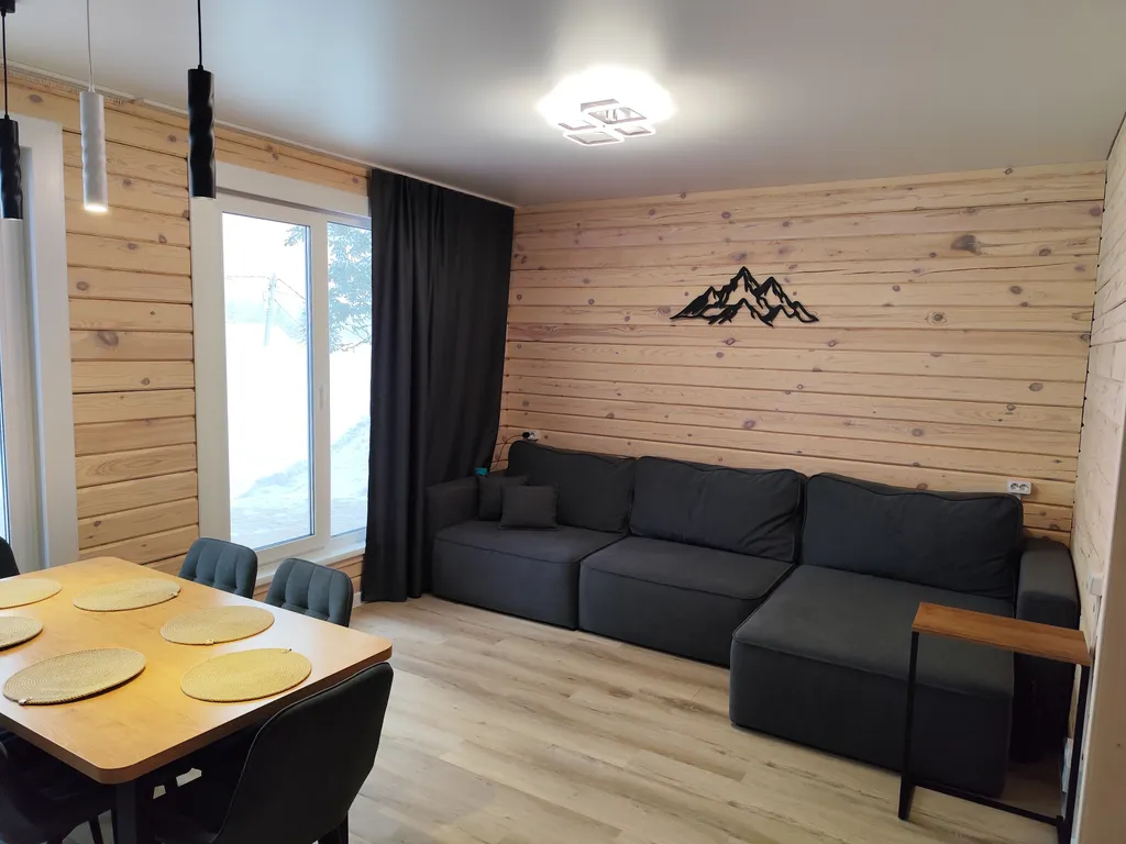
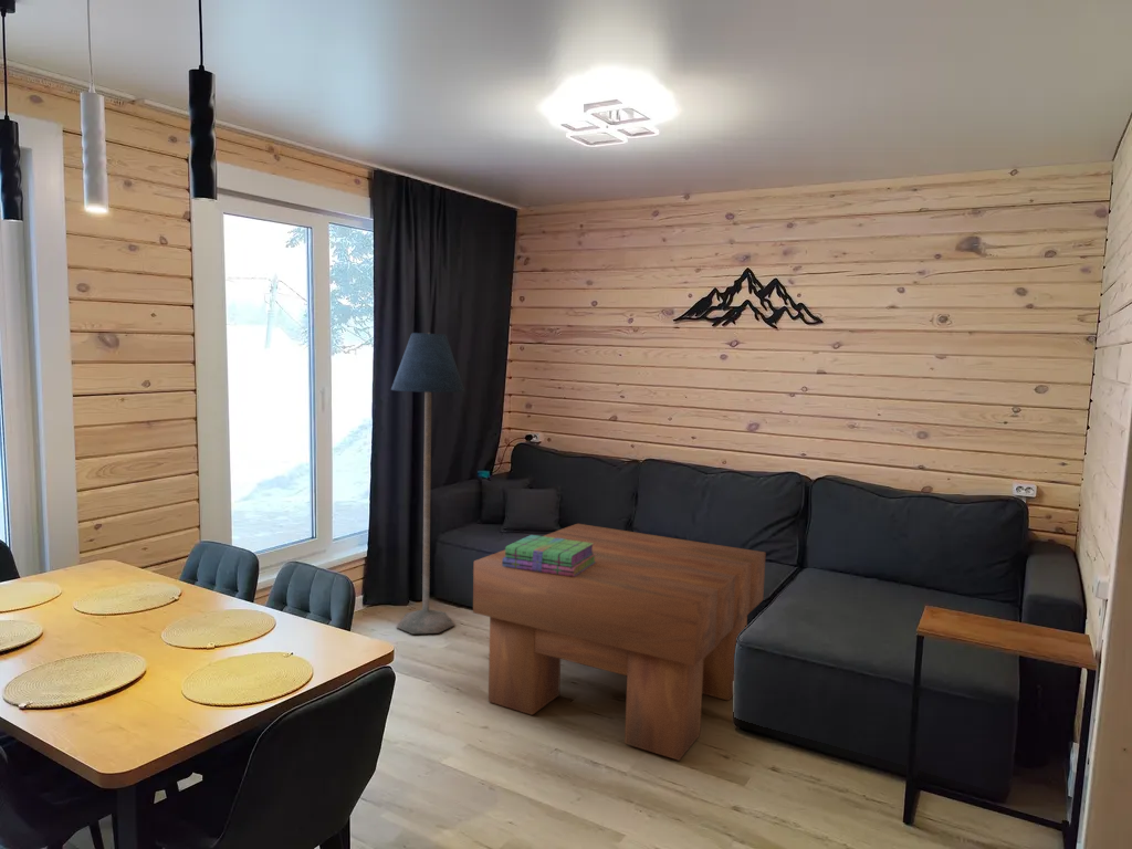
+ floor lamp [390,332,465,636]
+ stack of books [502,534,596,577]
+ coffee table [472,523,766,762]
